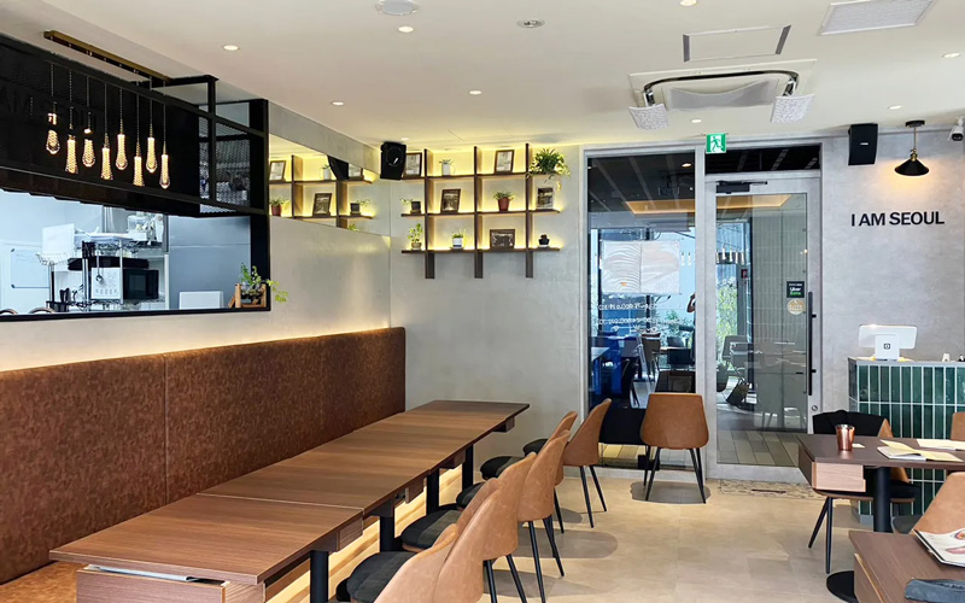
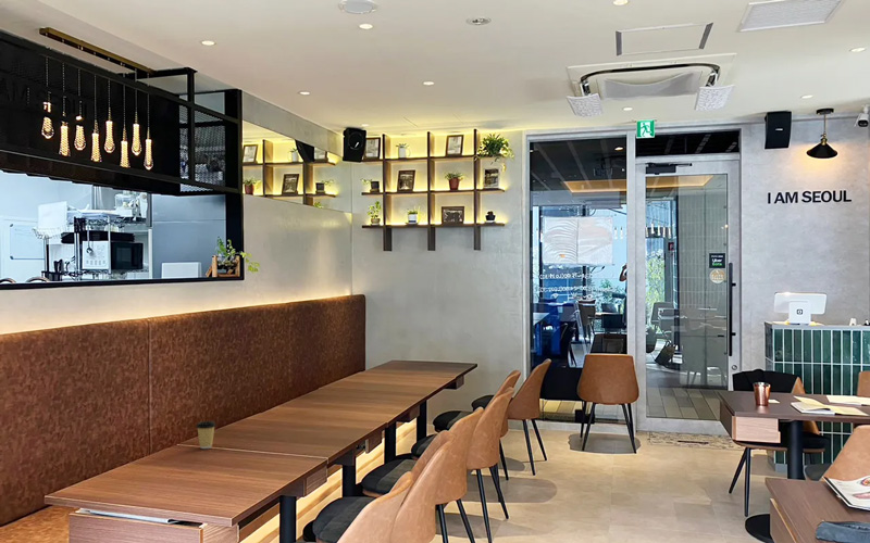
+ coffee cup [195,420,216,450]
